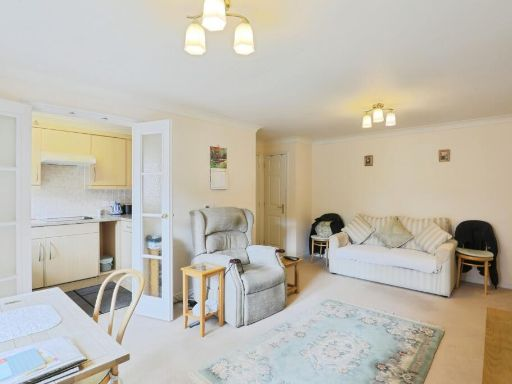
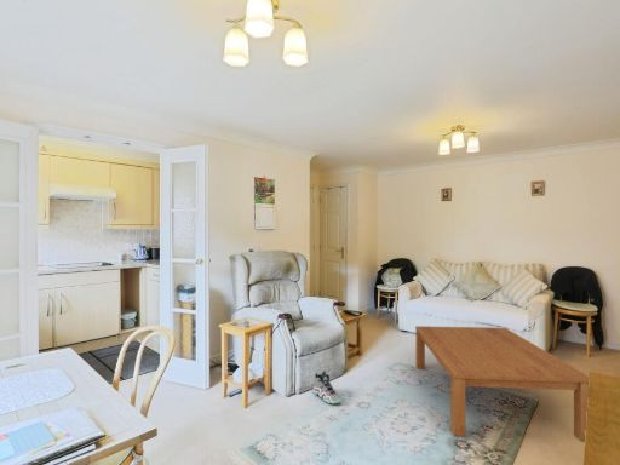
+ coffee table [414,325,591,443]
+ sneaker [312,369,343,404]
